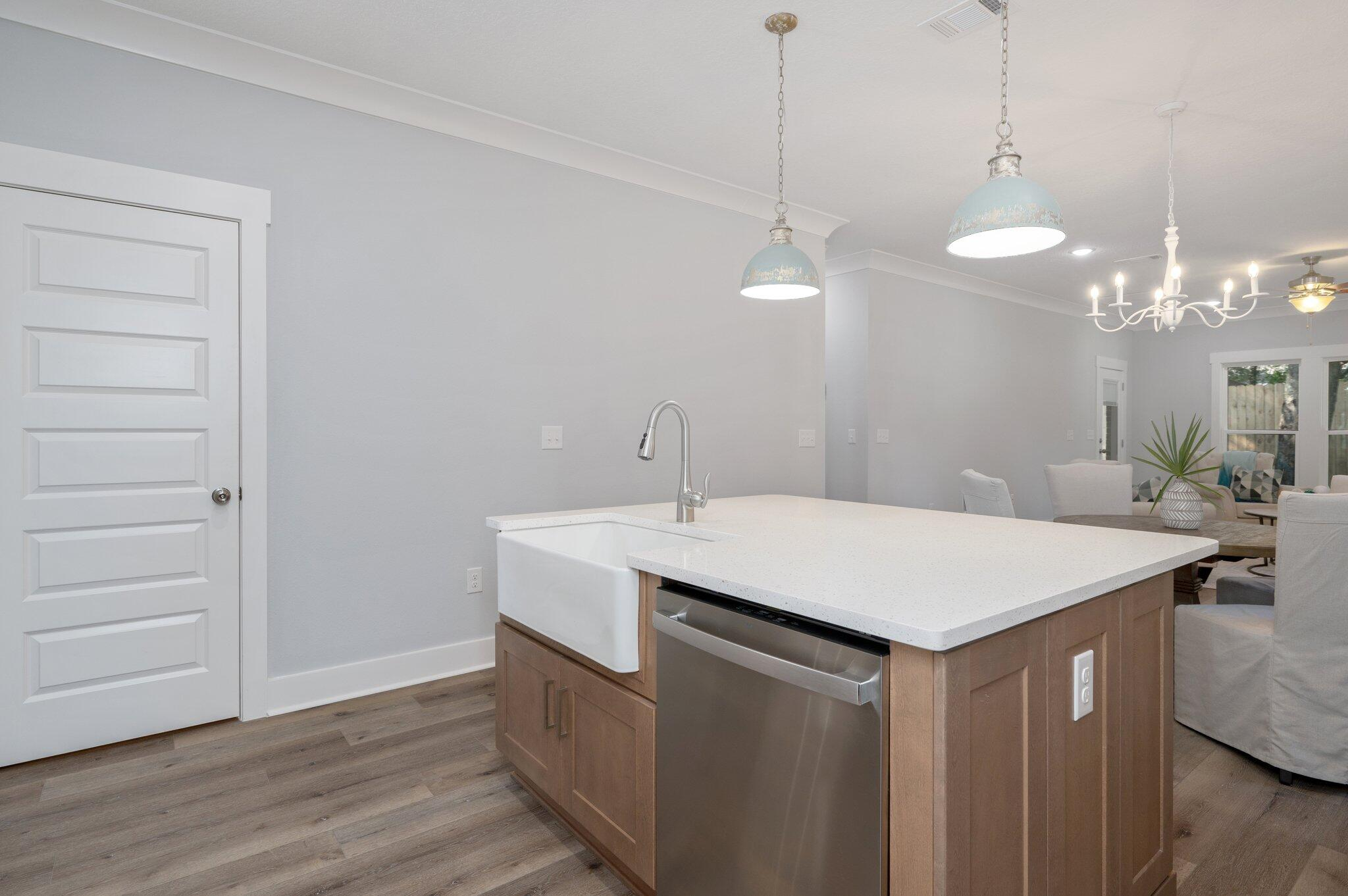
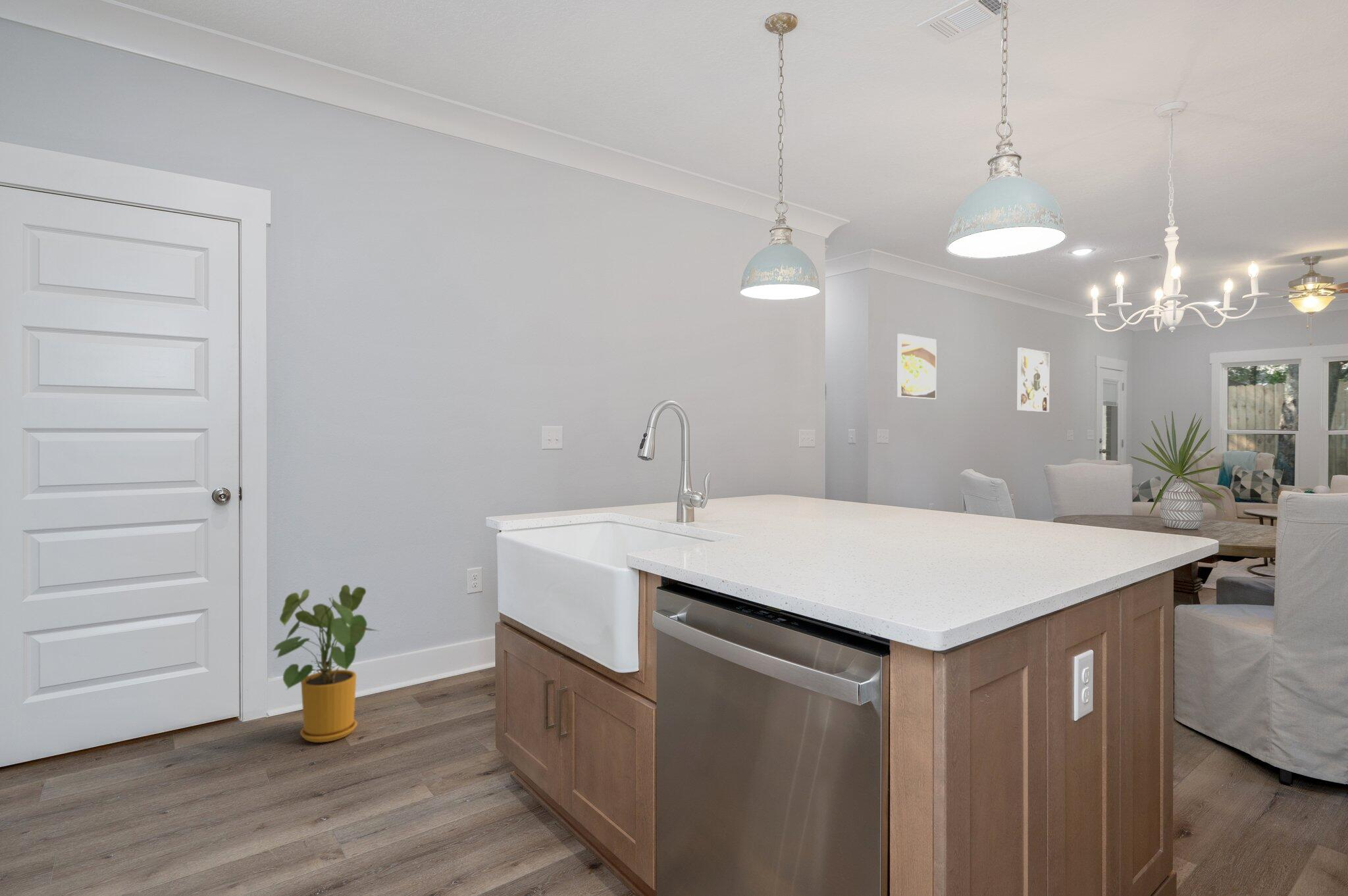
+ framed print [1017,347,1050,412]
+ house plant [271,584,384,743]
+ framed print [896,333,937,400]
